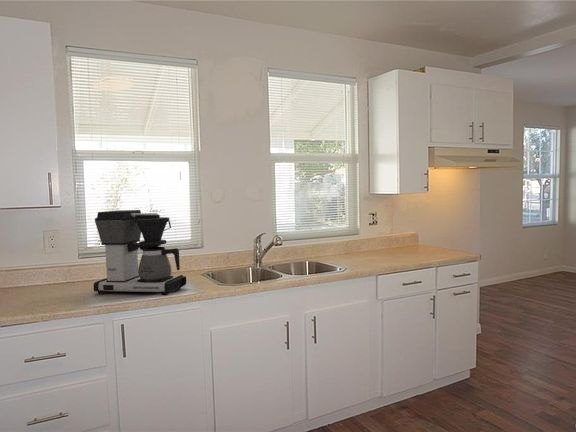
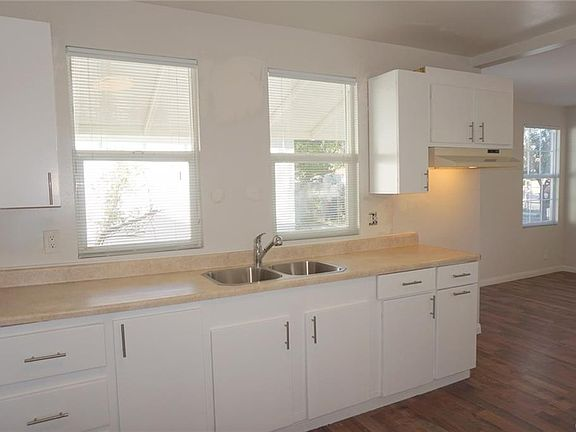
- coffee maker [93,209,187,296]
